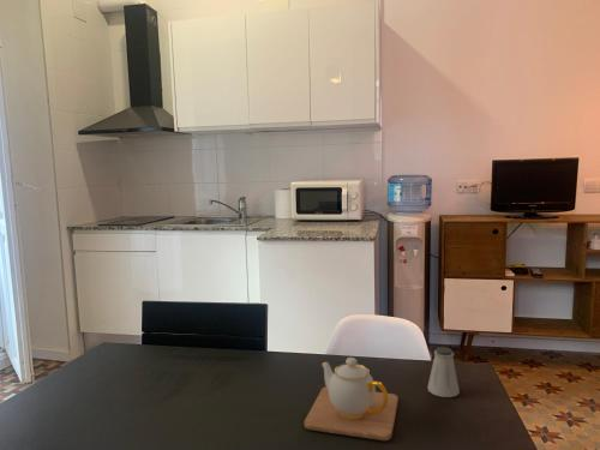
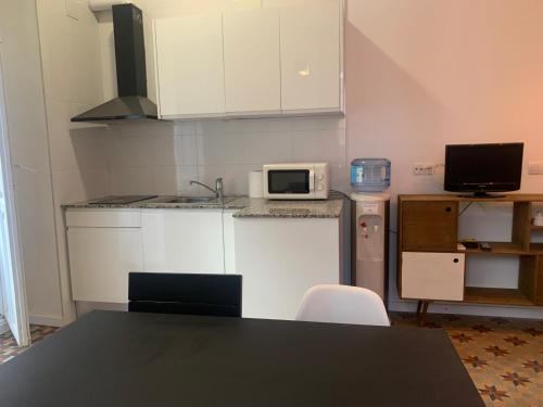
- teapot [304,356,400,442]
- saltshaker [426,346,461,398]
